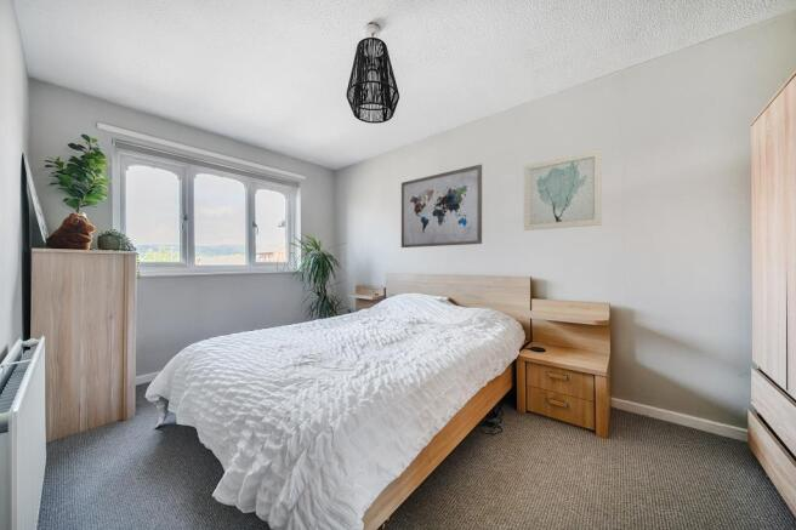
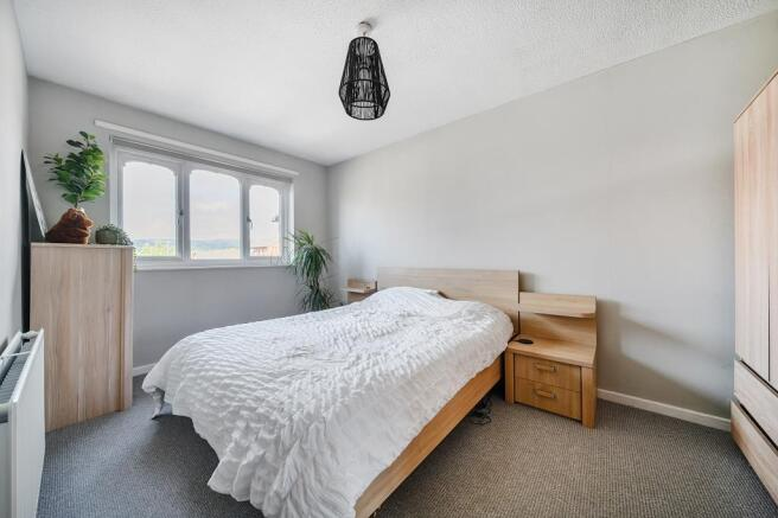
- wall art [400,163,483,249]
- wall art [523,148,603,232]
